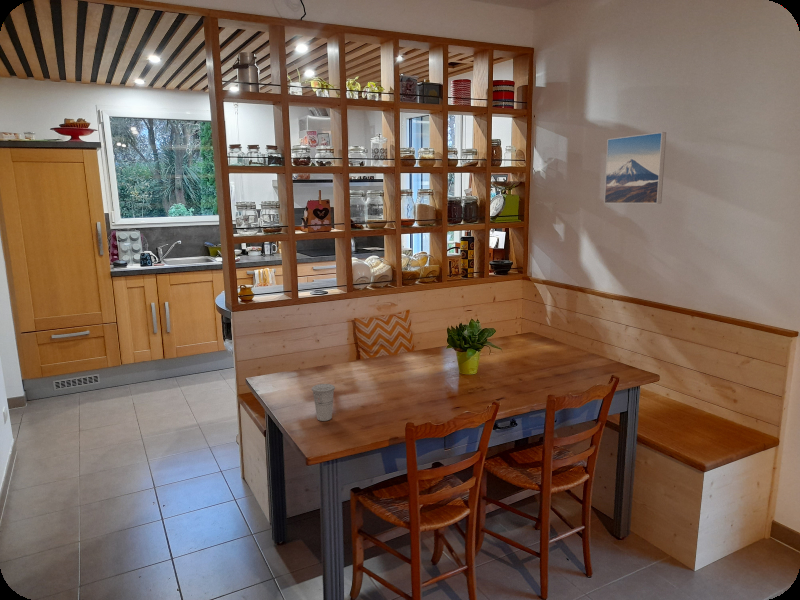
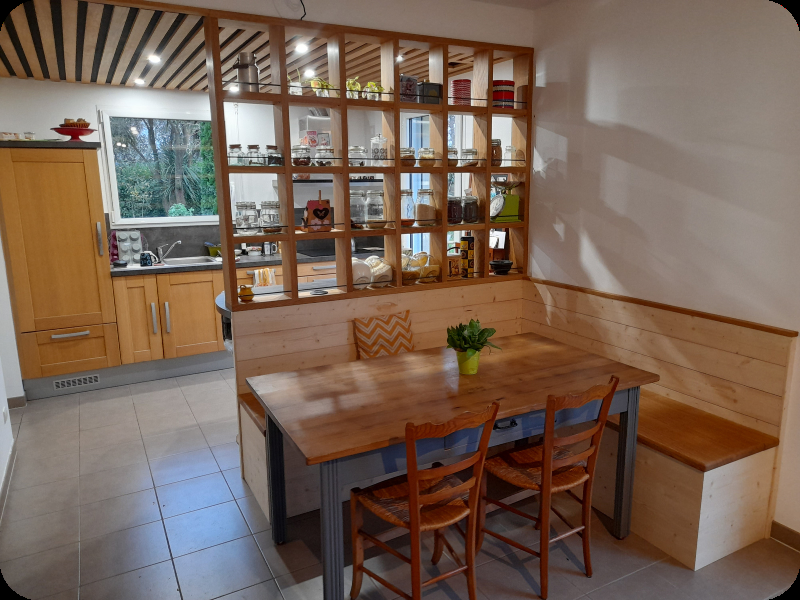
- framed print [603,131,667,205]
- cup [311,383,336,422]
